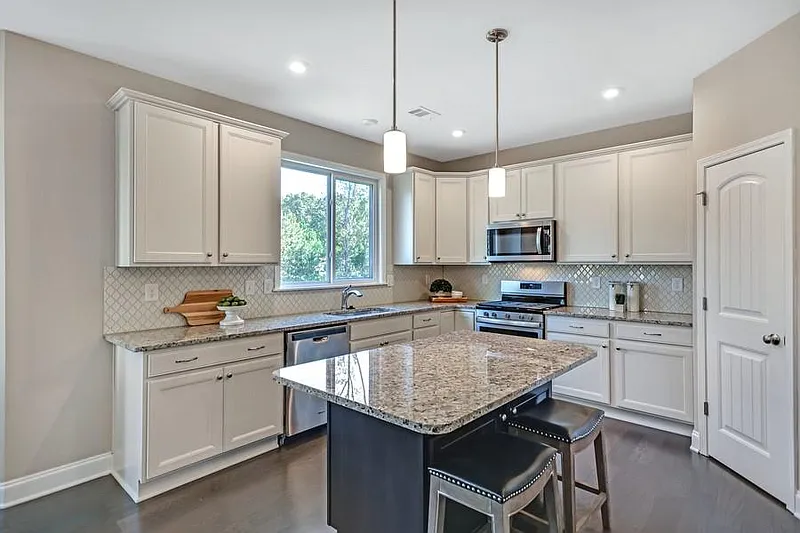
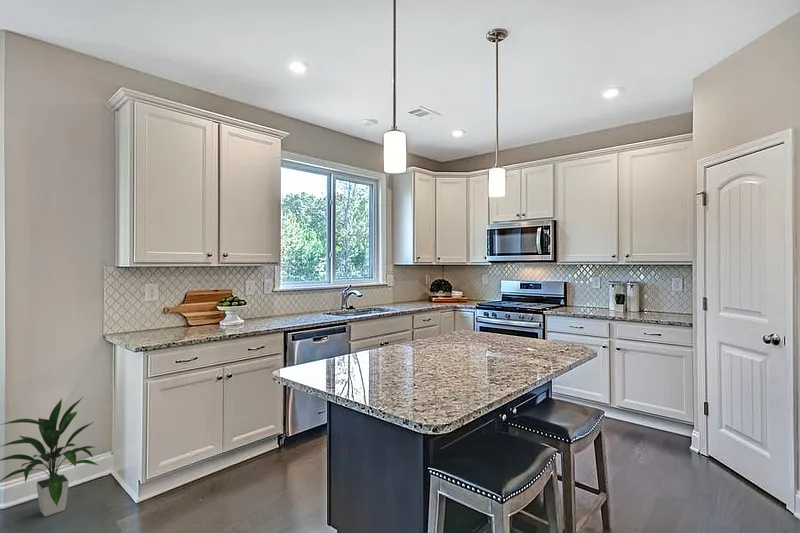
+ indoor plant [0,395,99,517]
